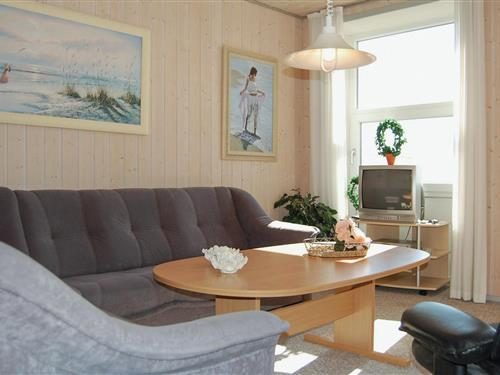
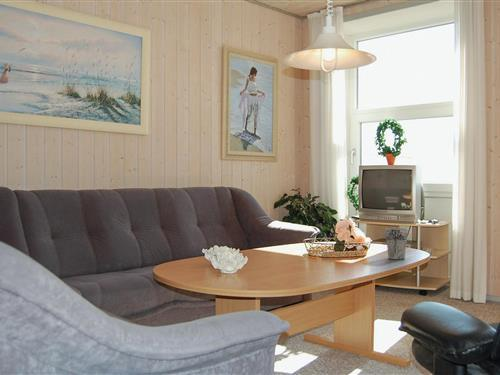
+ cup [385,227,409,260]
